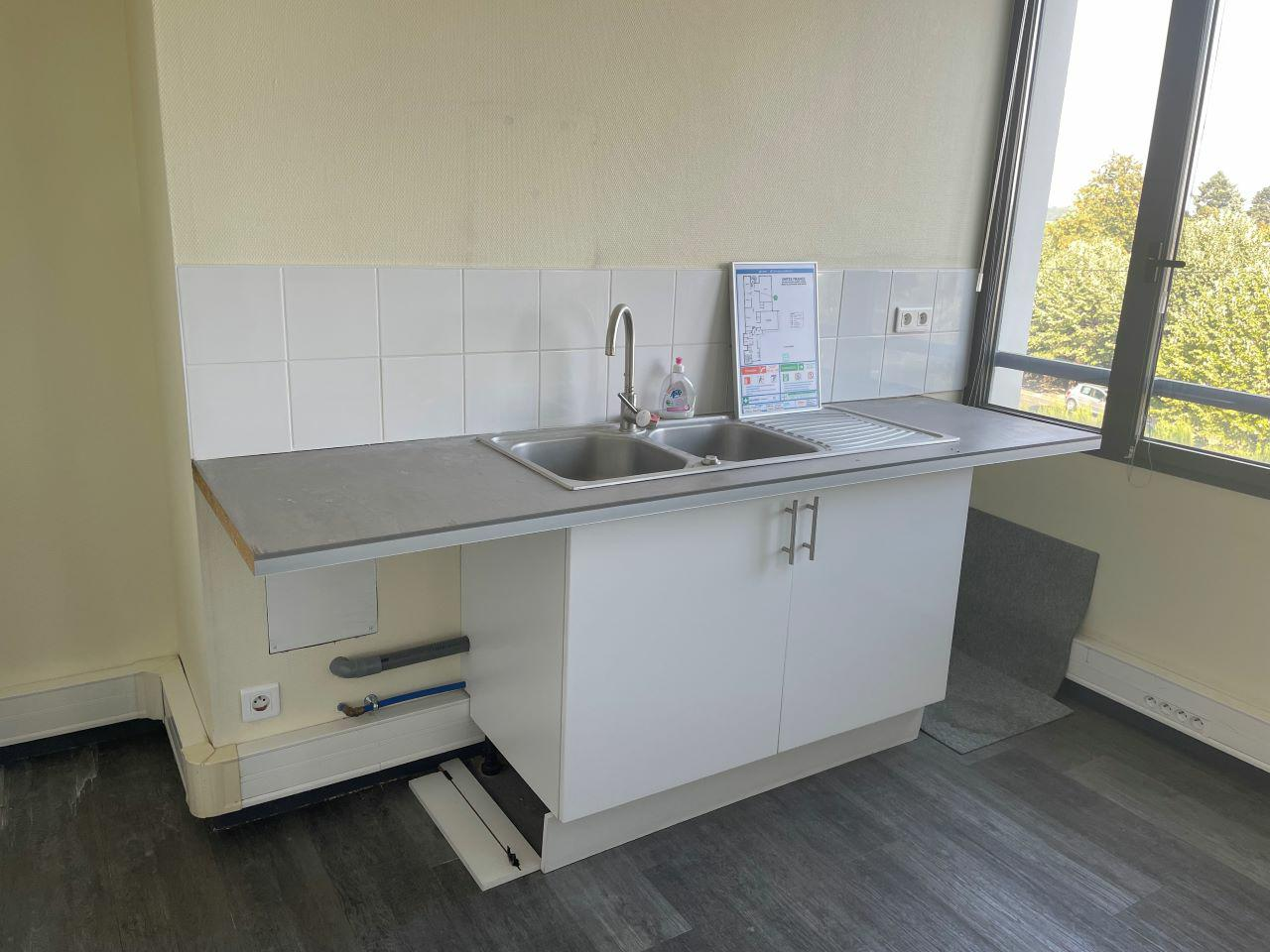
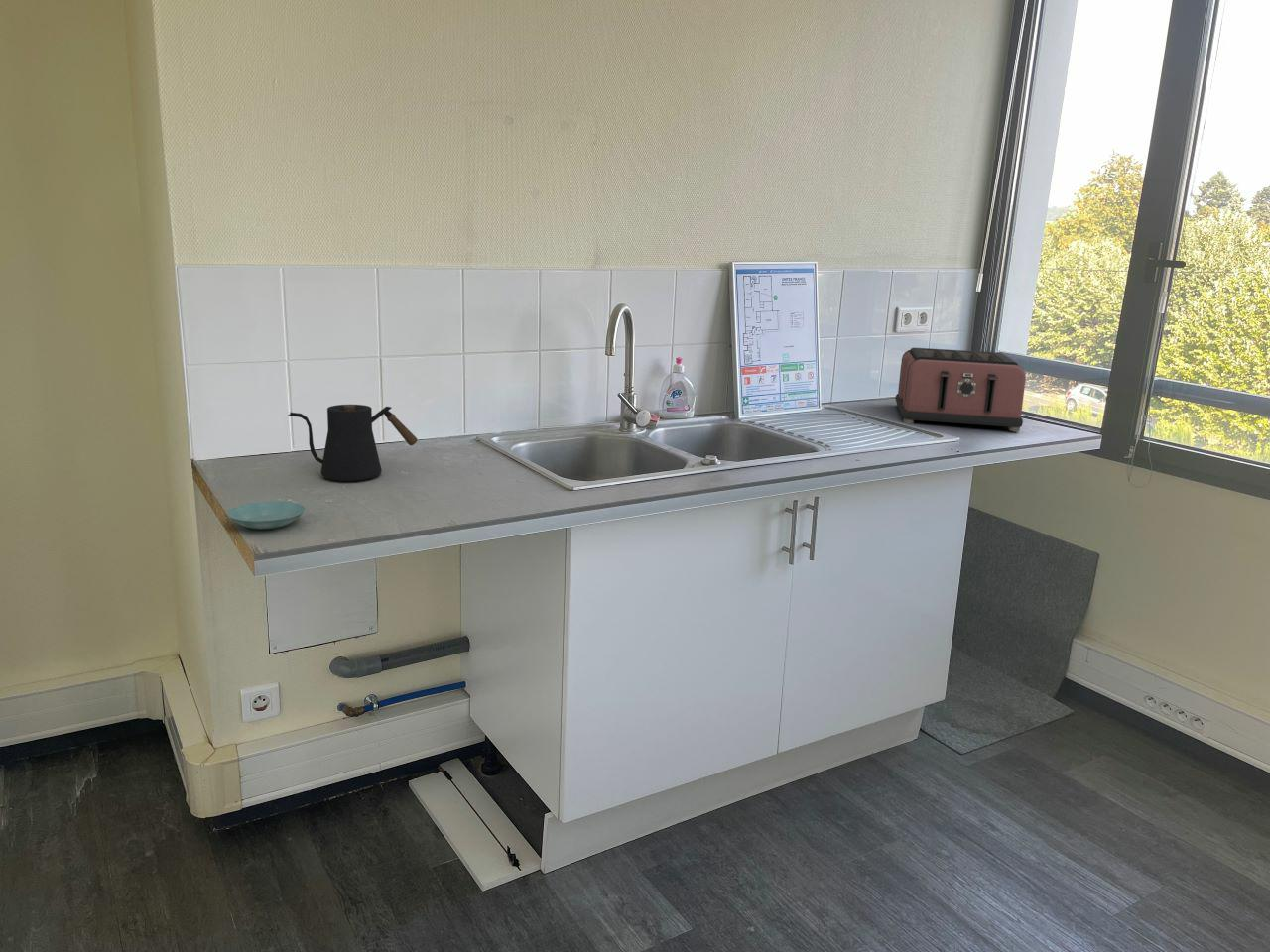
+ kettle [287,404,419,482]
+ saucer [226,500,307,531]
+ toaster [895,347,1027,432]
